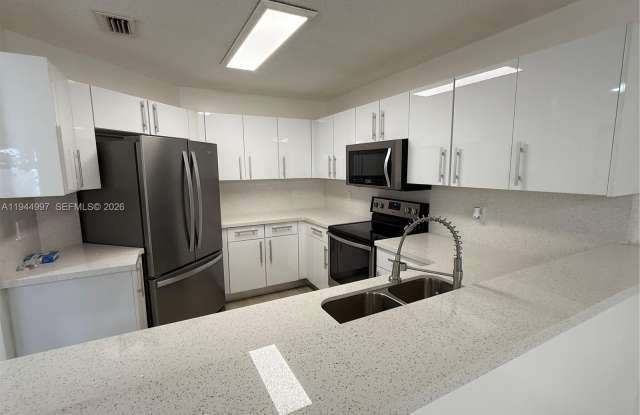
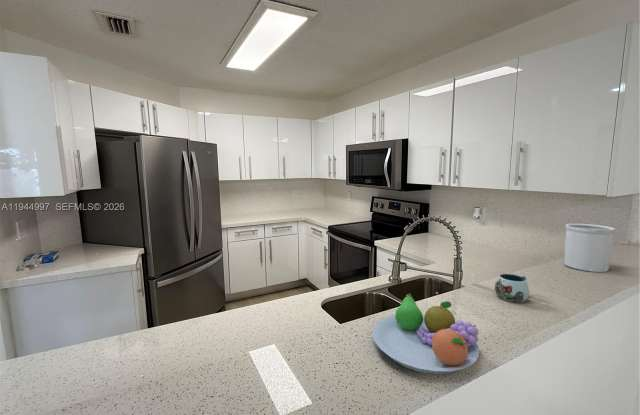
+ utensil holder [564,223,616,273]
+ mug [494,273,530,303]
+ fruit bowl [371,293,480,375]
